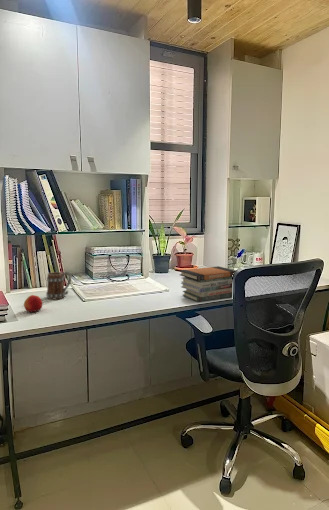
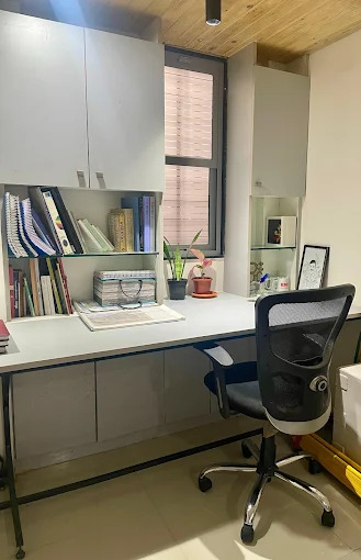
- mug [45,271,72,300]
- apple [23,294,44,313]
- book stack [179,265,237,303]
